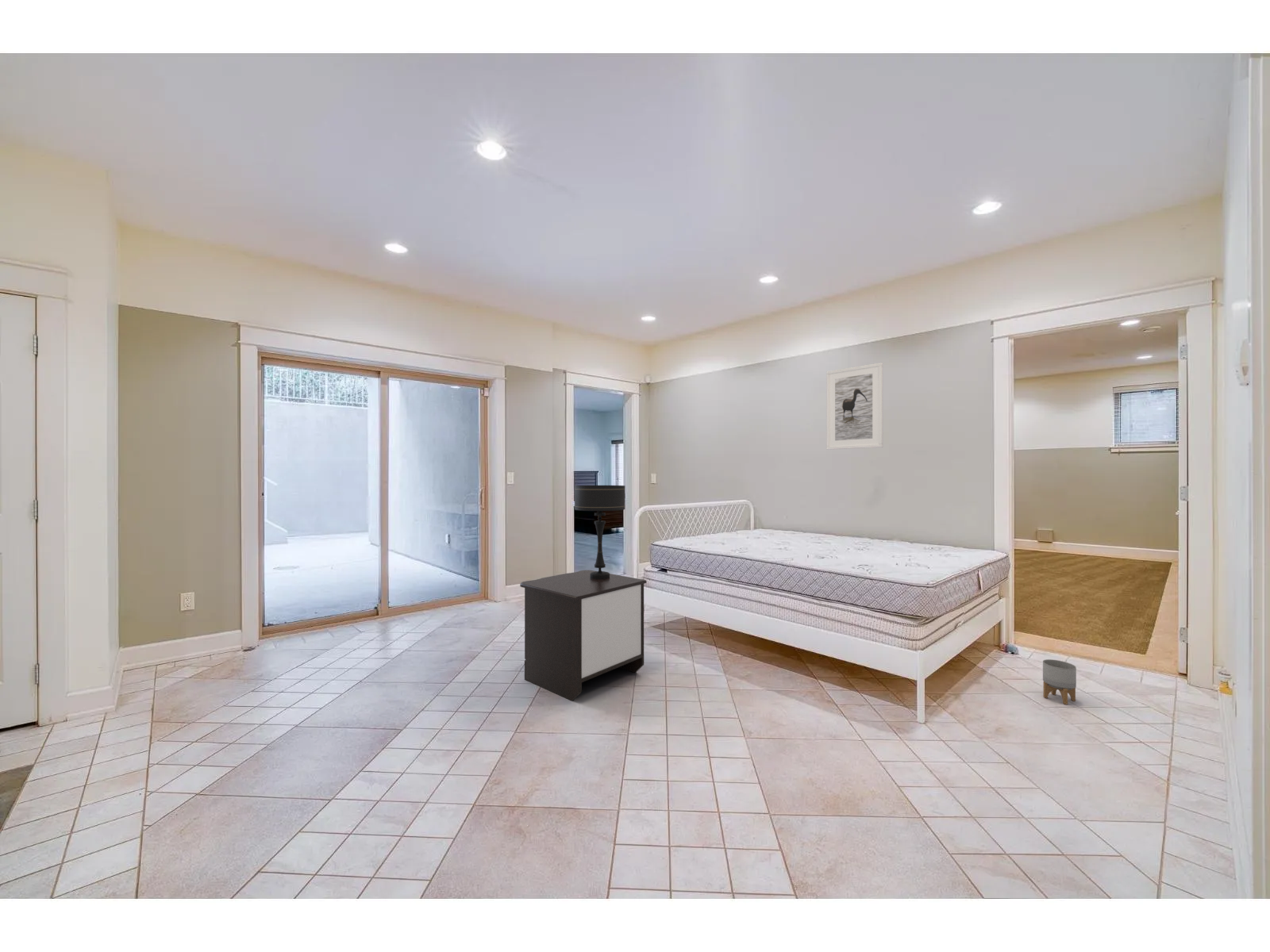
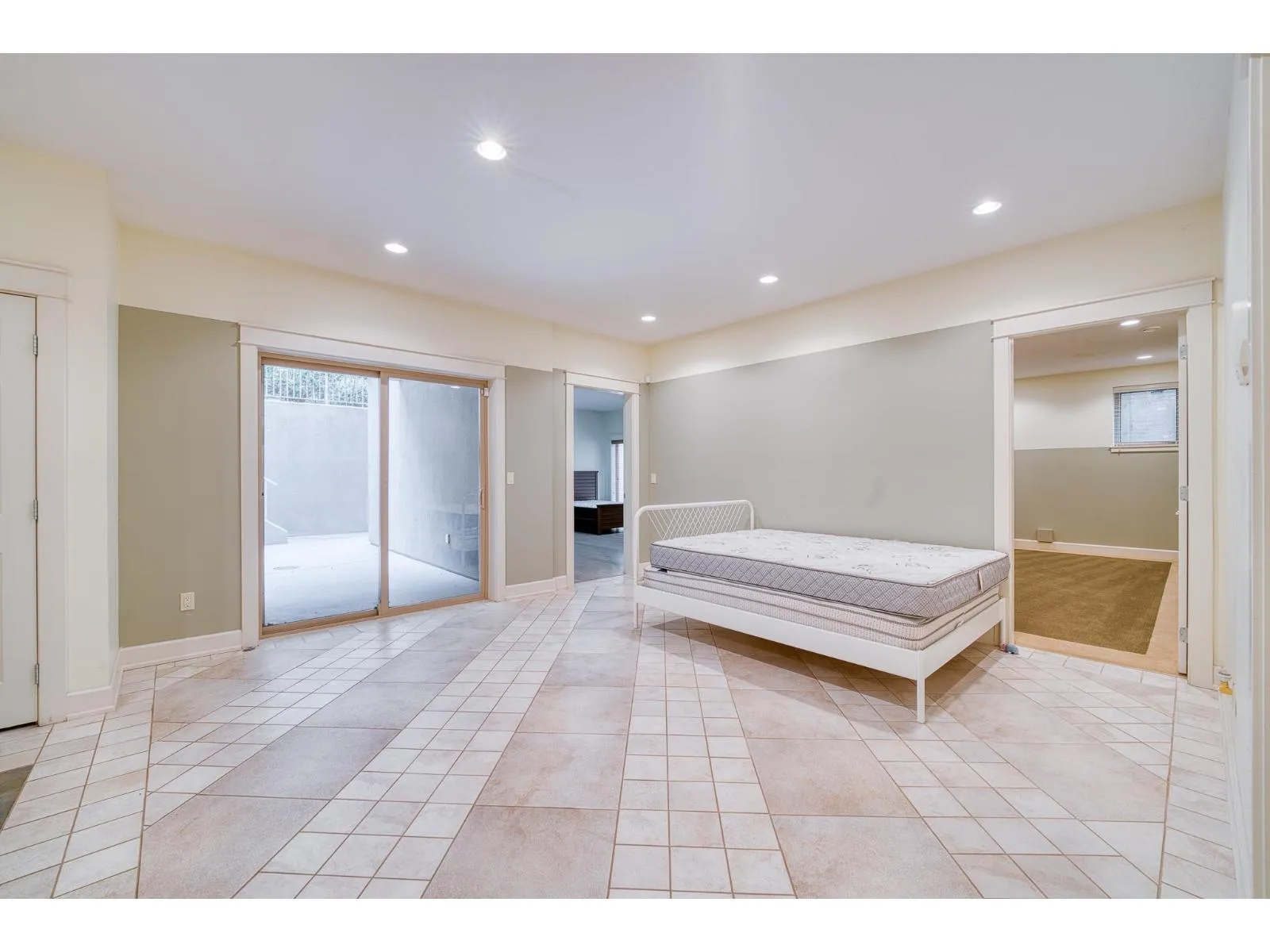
- table lamp [574,485,625,579]
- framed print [825,362,883,451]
- nightstand [519,570,648,701]
- planter [1042,658,1077,705]
